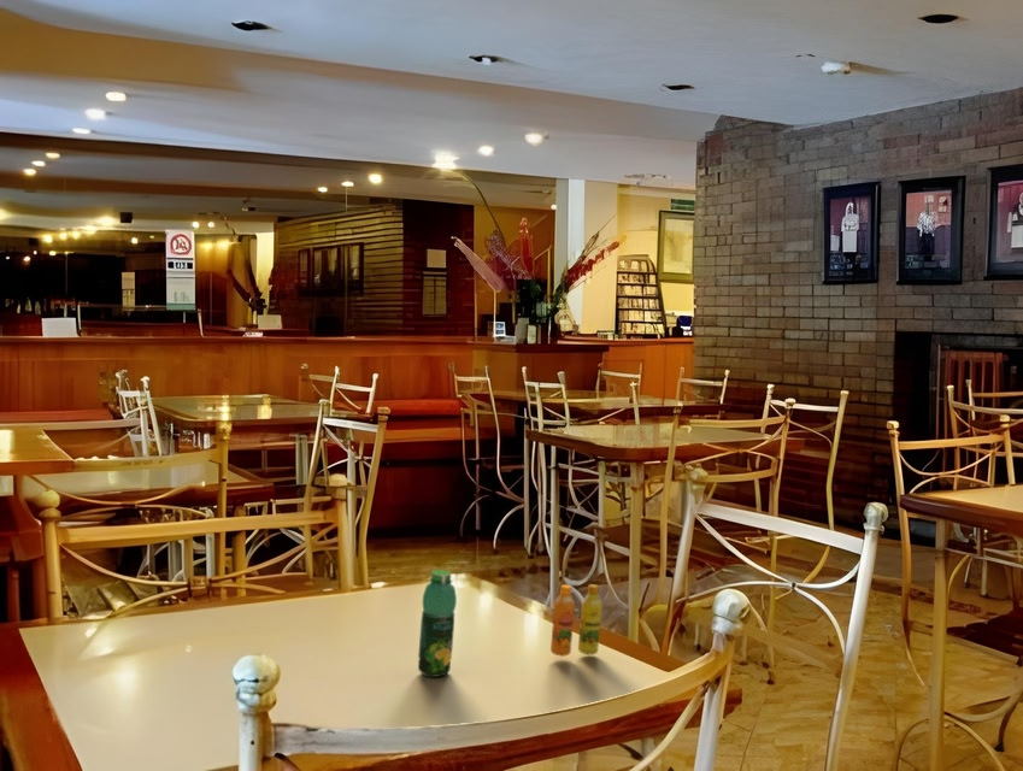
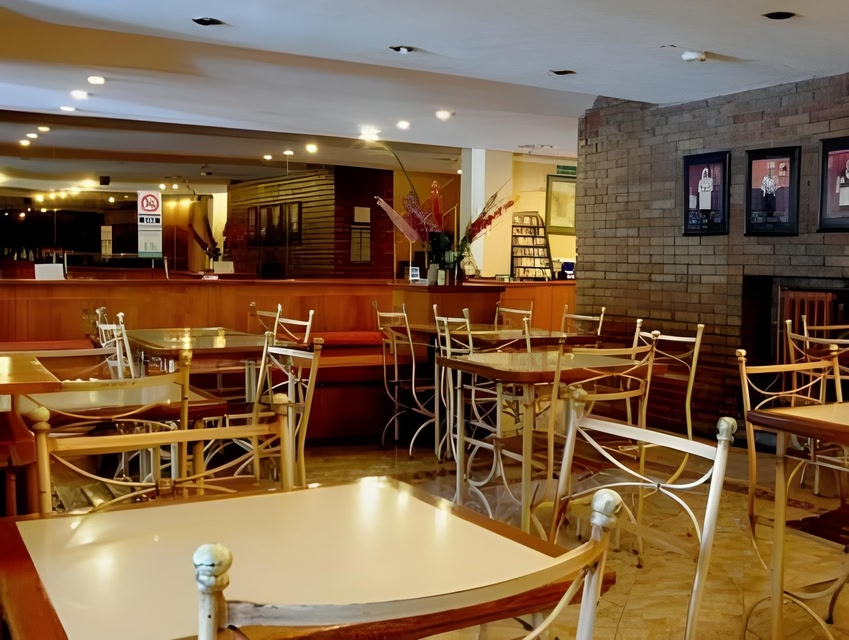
- beverage bottle [417,569,602,678]
